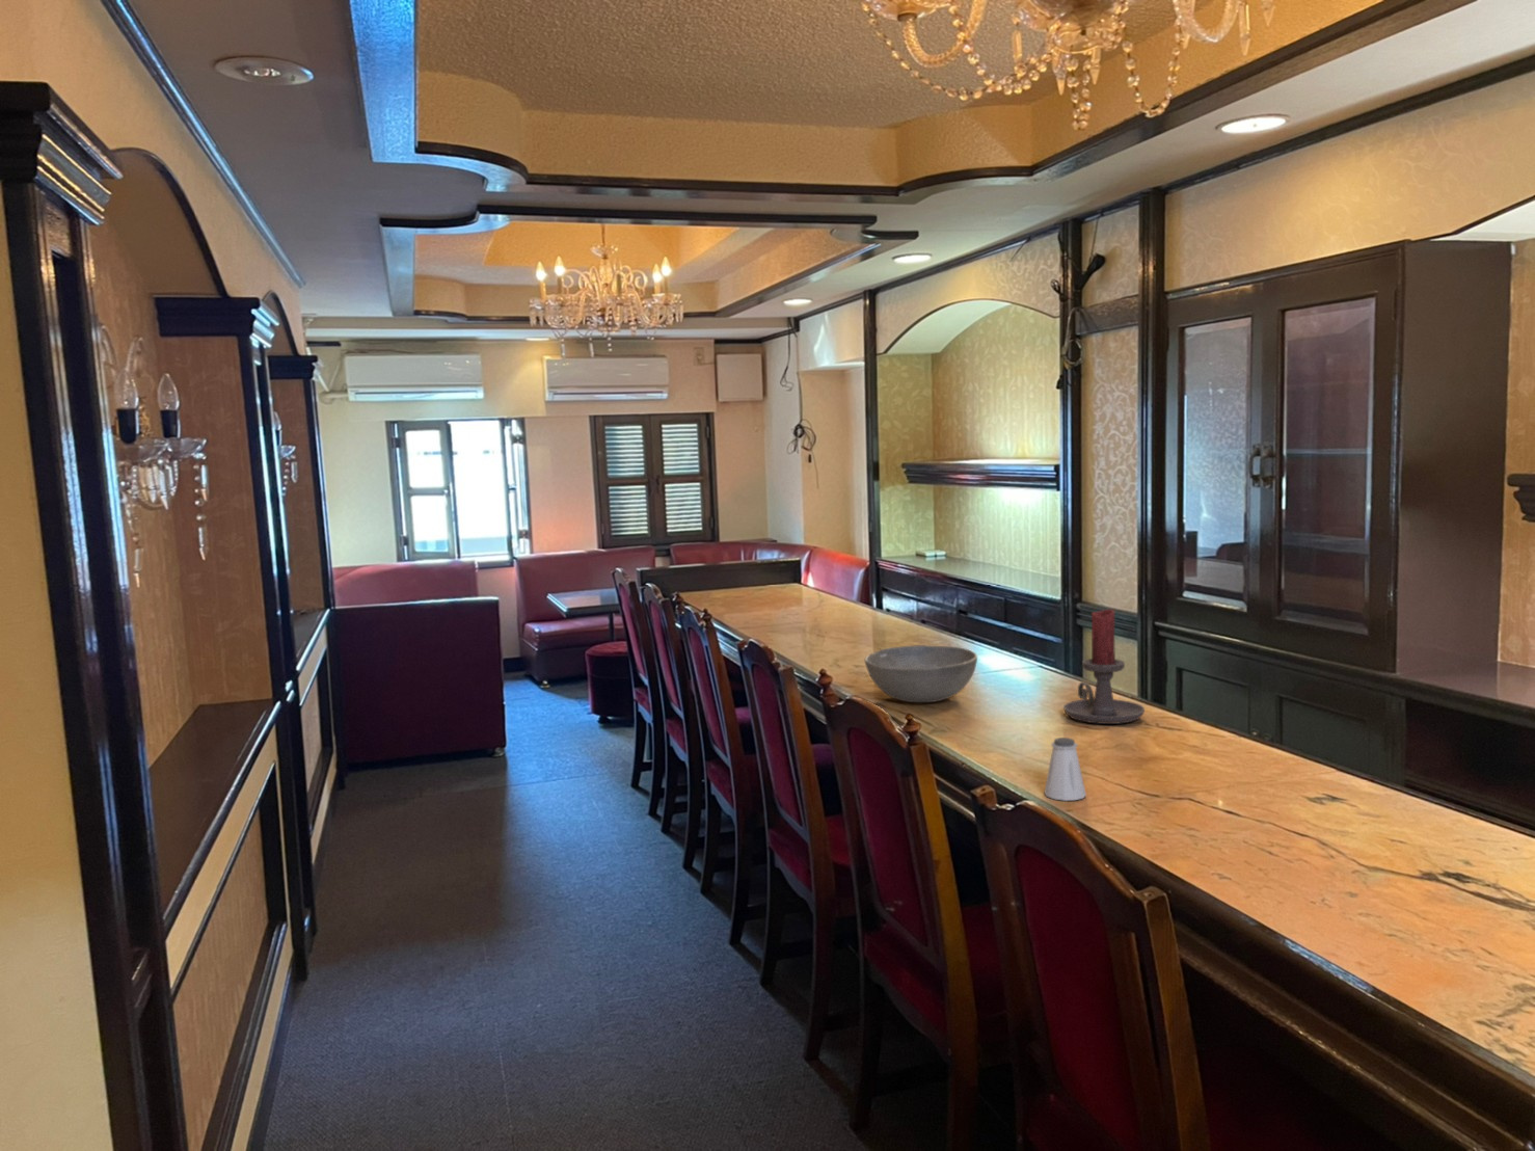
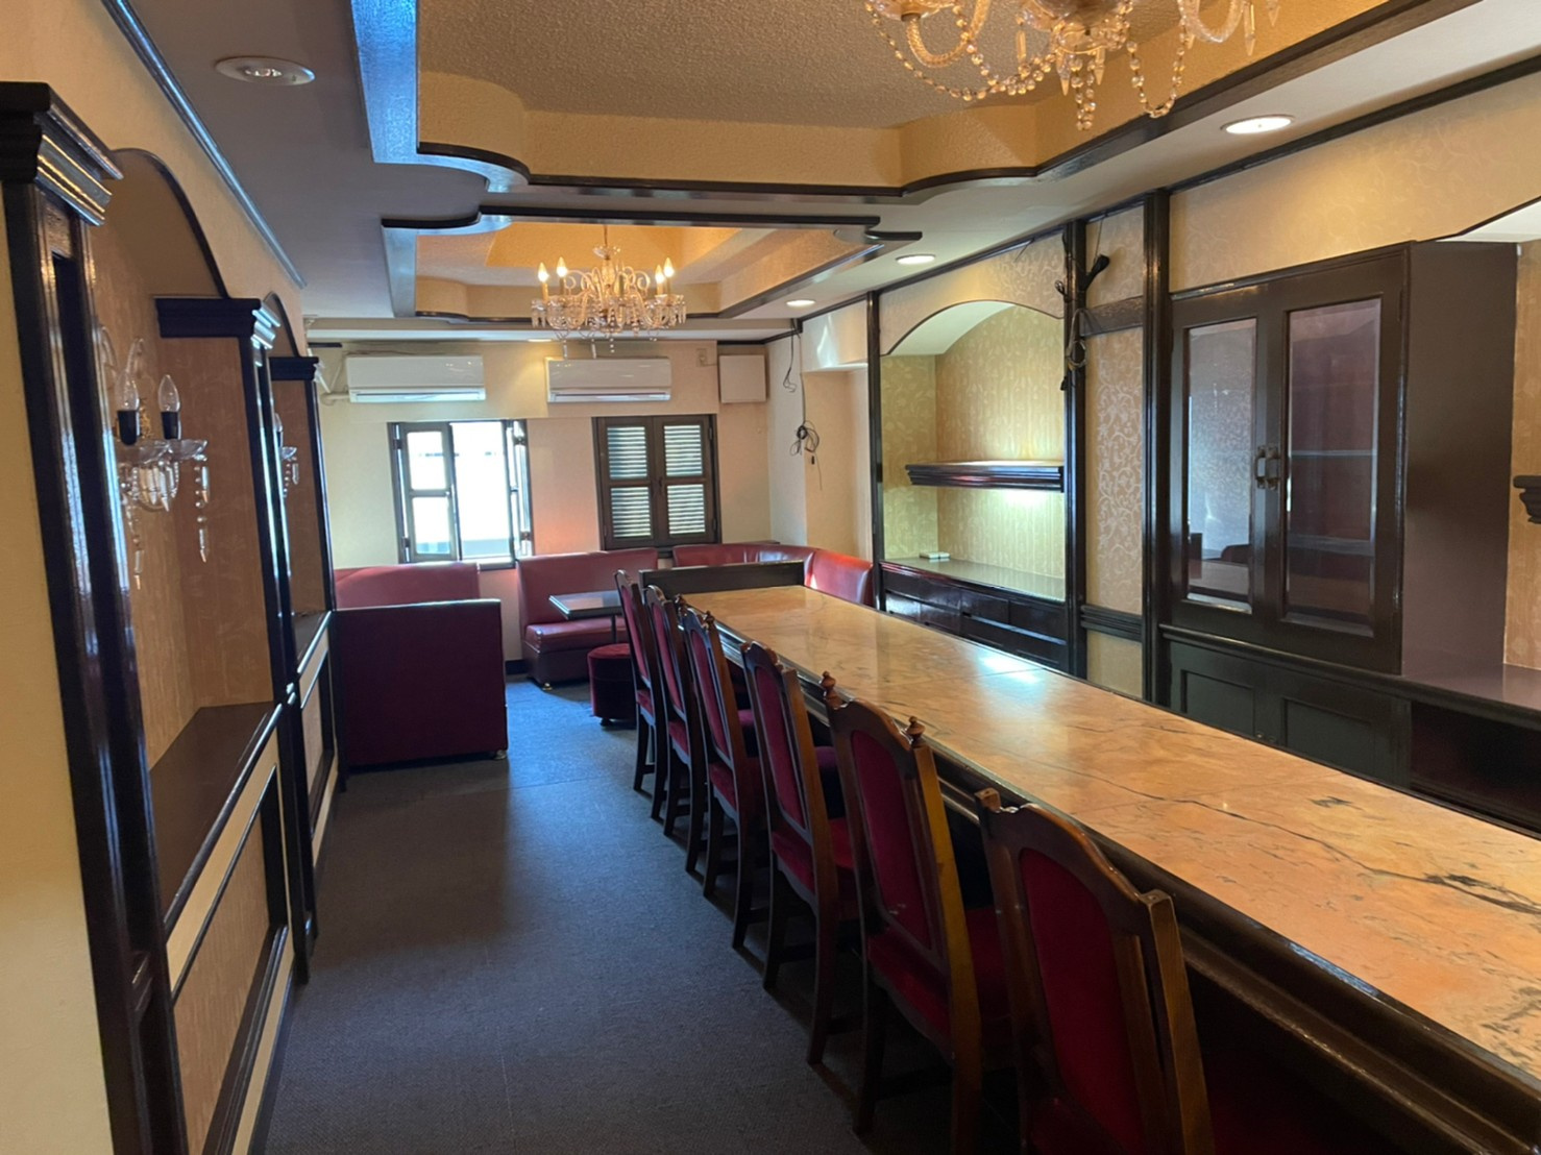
- saltshaker [1043,736,1088,802]
- bowl [863,644,978,704]
- candle holder [1062,608,1146,725]
